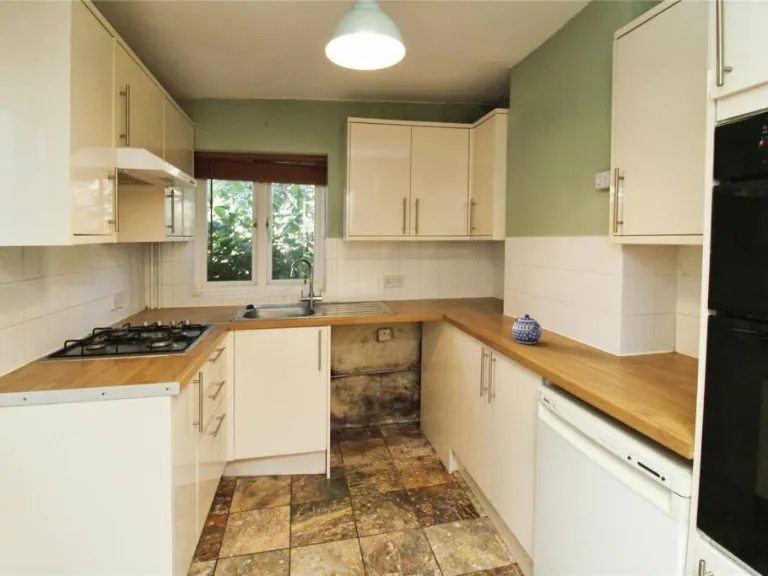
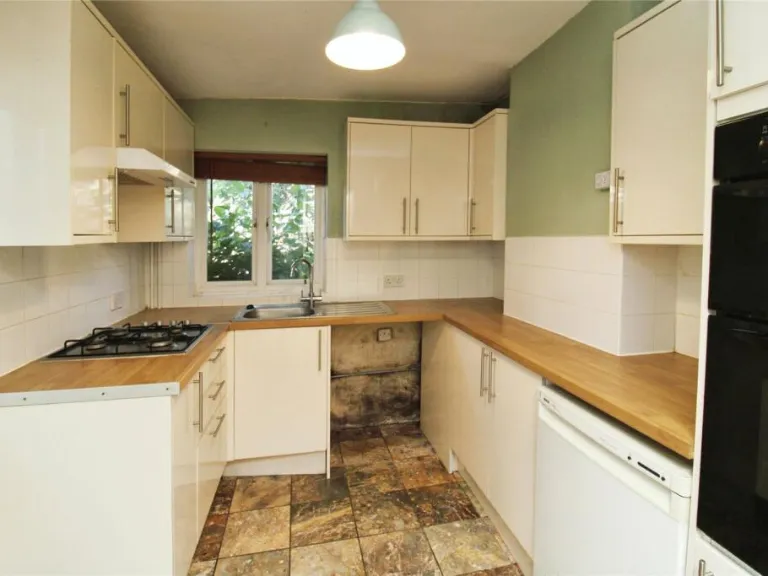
- teapot [511,313,543,345]
